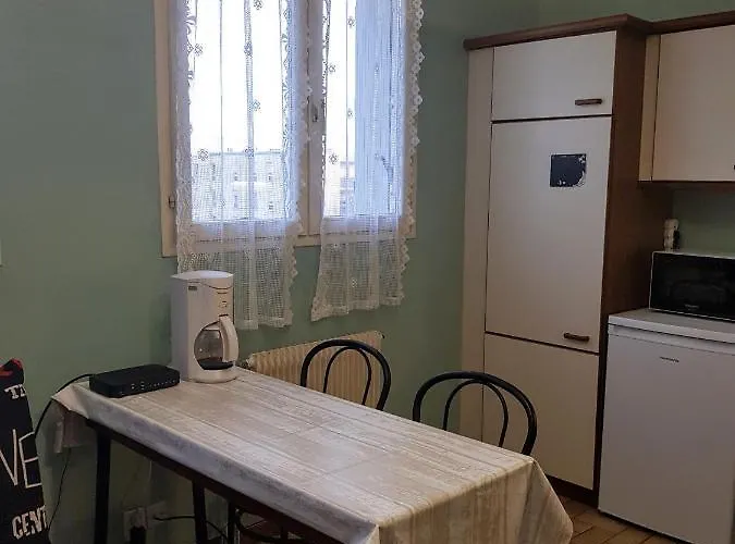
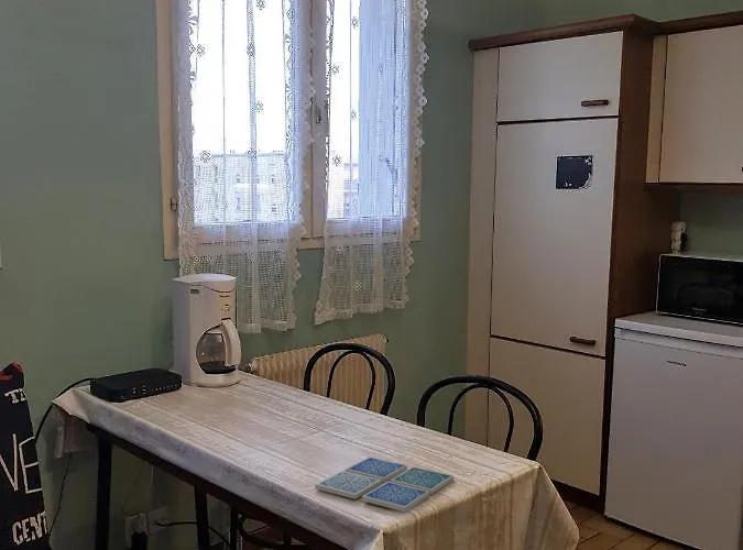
+ drink coaster [314,455,455,513]
